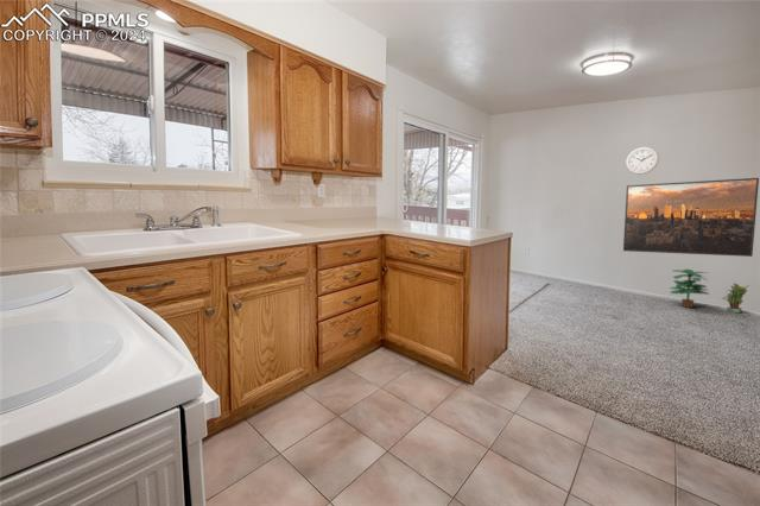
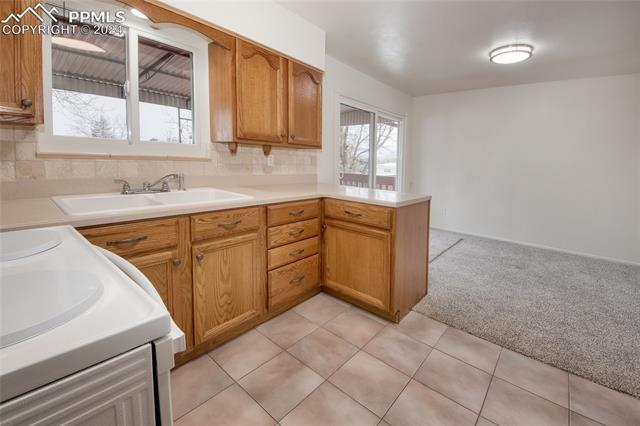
- potted plant [669,268,710,309]
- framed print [622,177,760,258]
- potted plant [721,283,750,314]
- wall clock [625,146,660,176]
